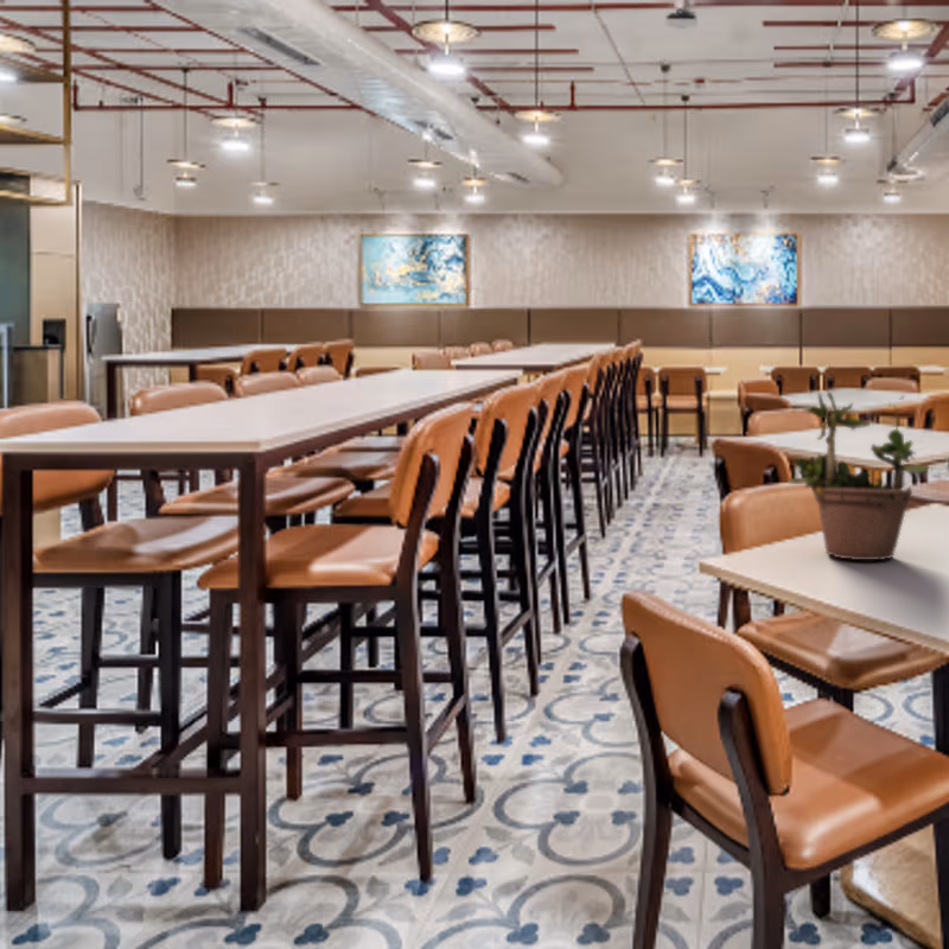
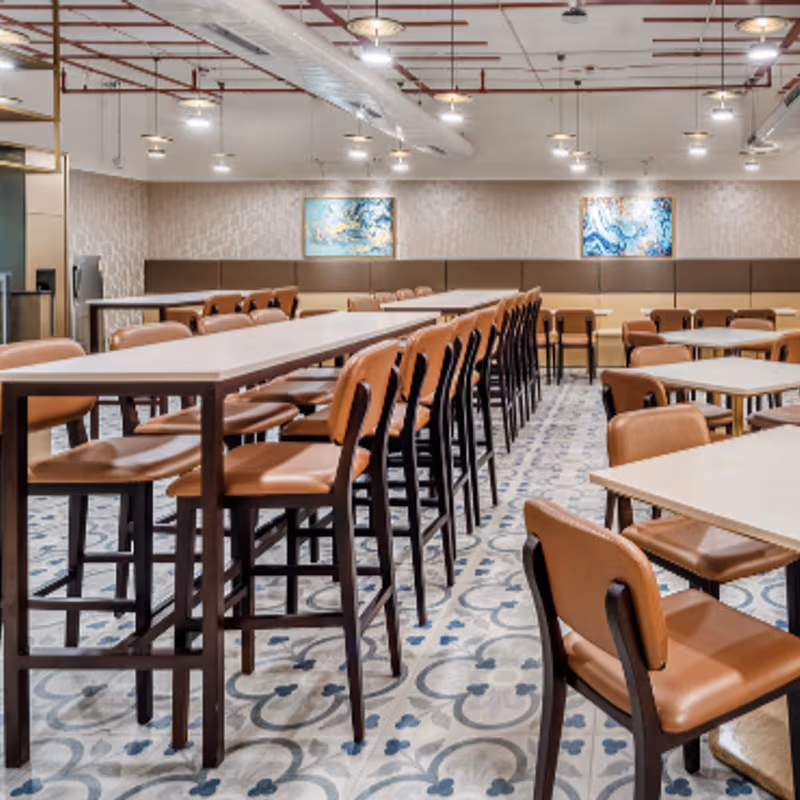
- potted plant [788,377,931,561]
